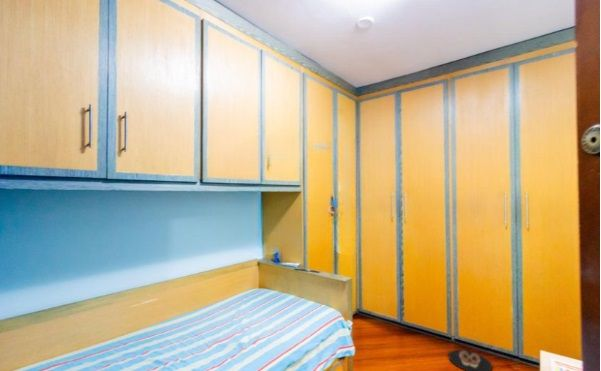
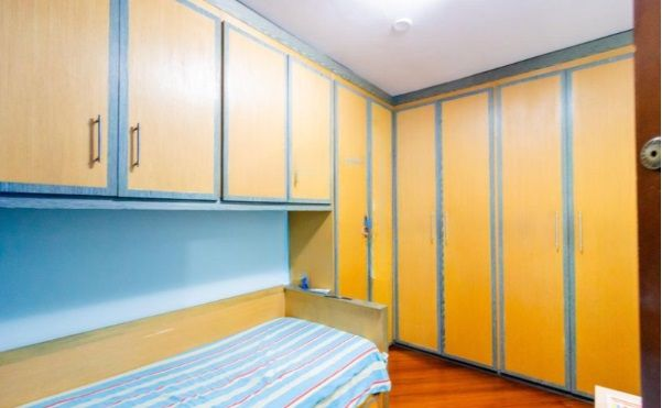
- slippers [448,349,493,371]
